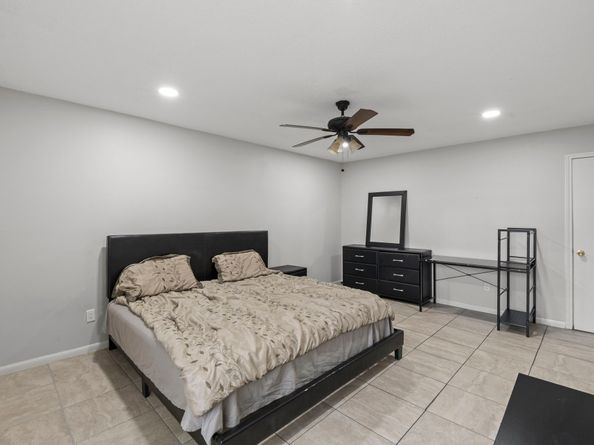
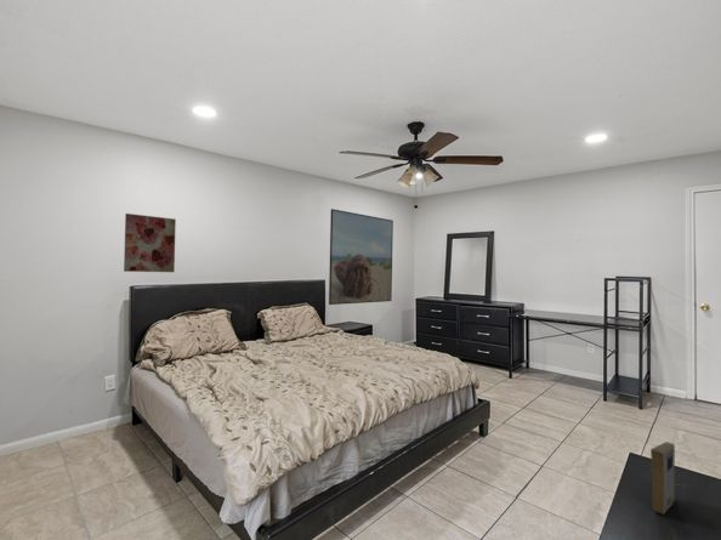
+ wall art [123,212,177,273]
+ book [649,440,676,516]
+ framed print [328,208,394,306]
